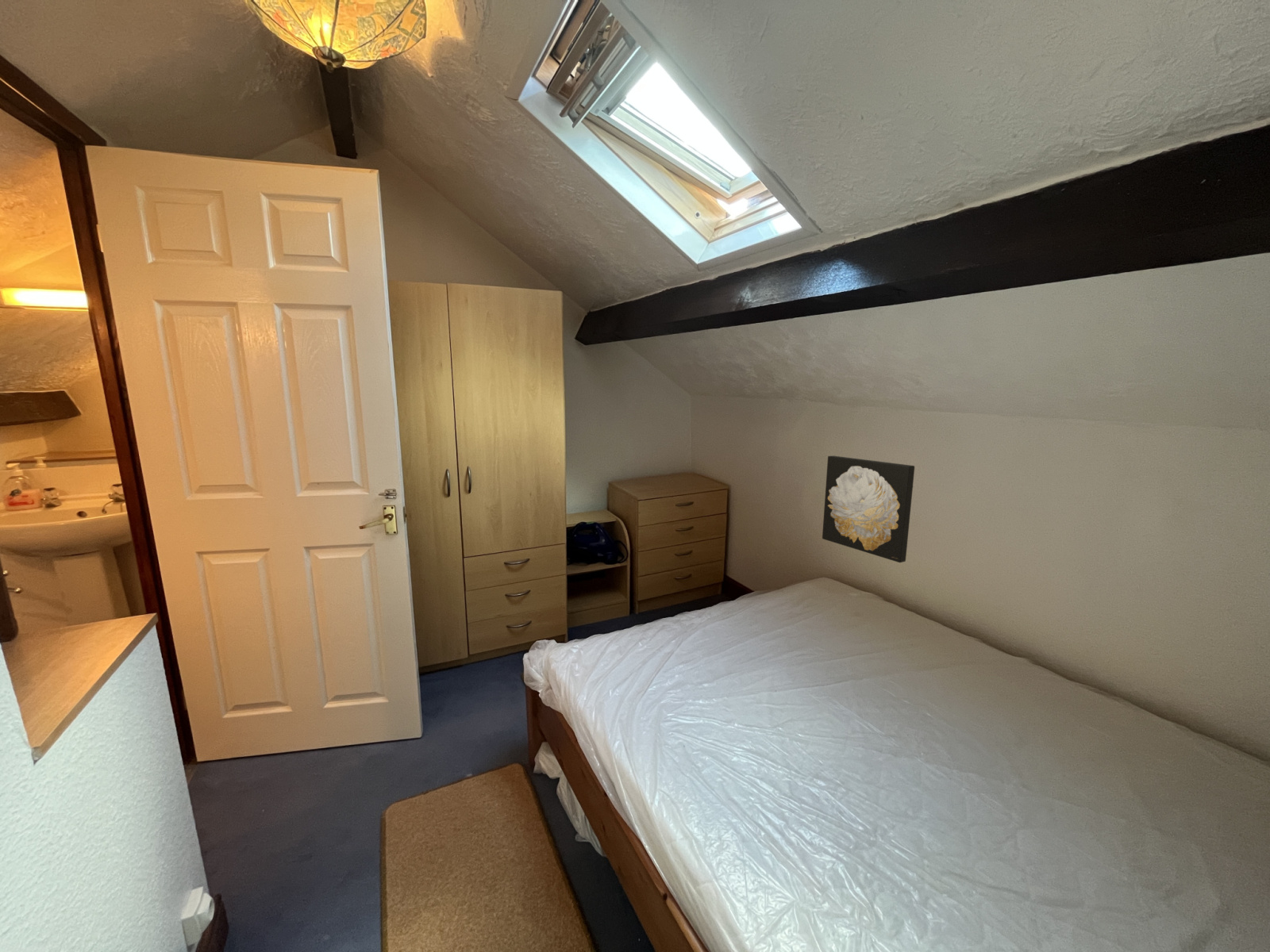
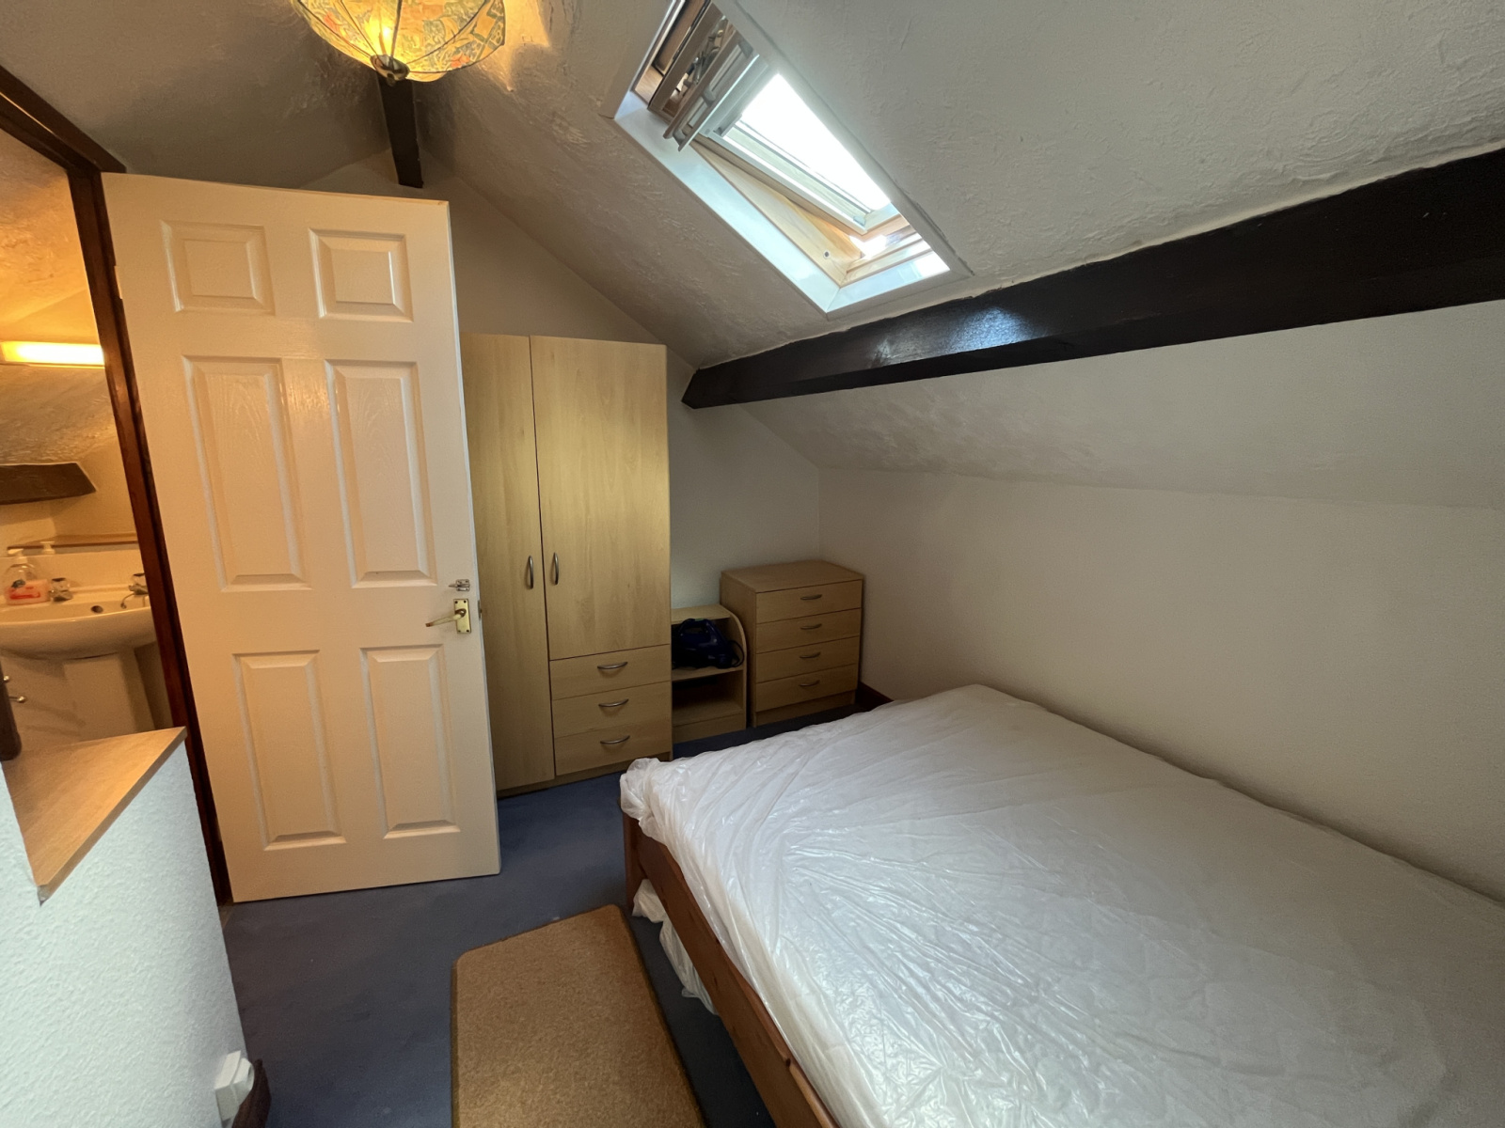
- wall art [822,455,915,563]
